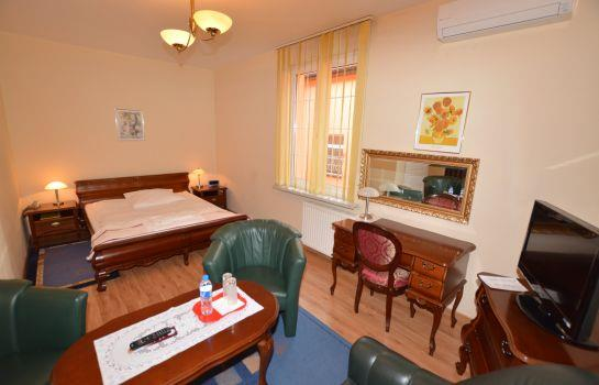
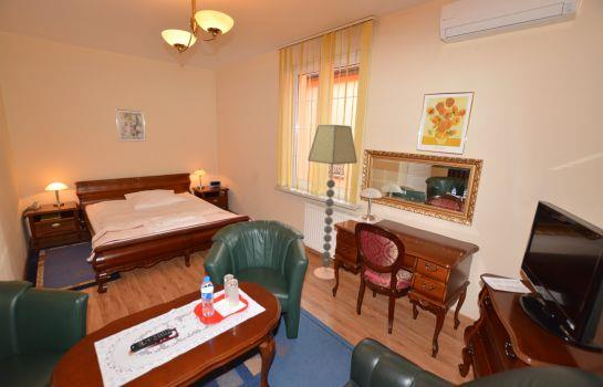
+ floor lamp [306,124,358,281]
